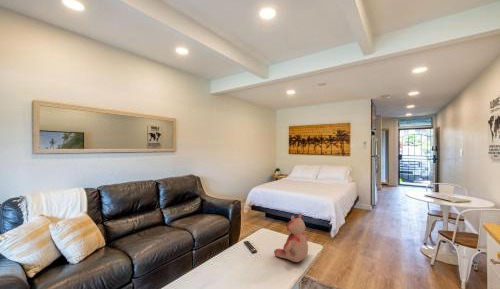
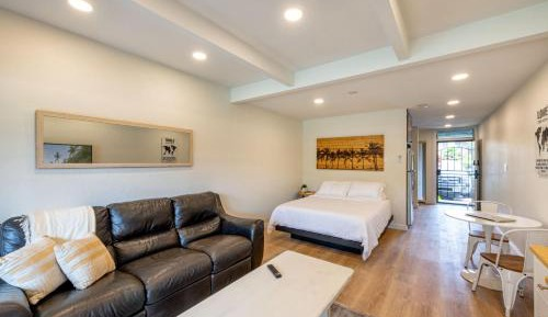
- teddy bear [273,212,310,263]
